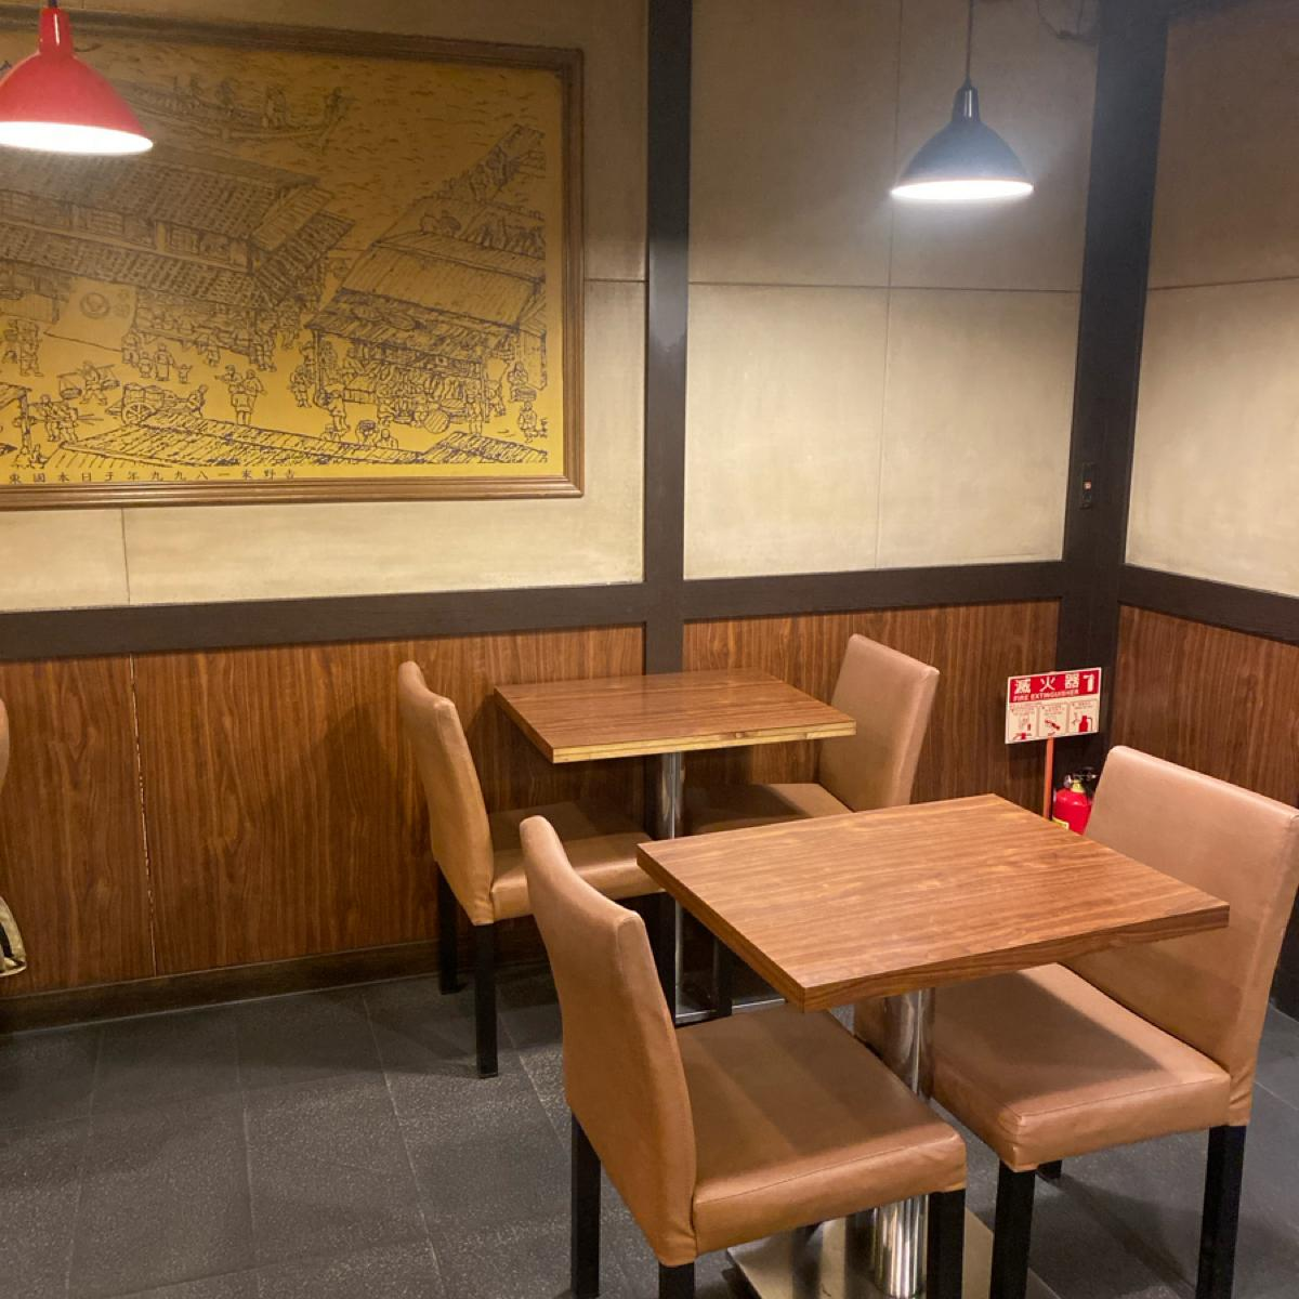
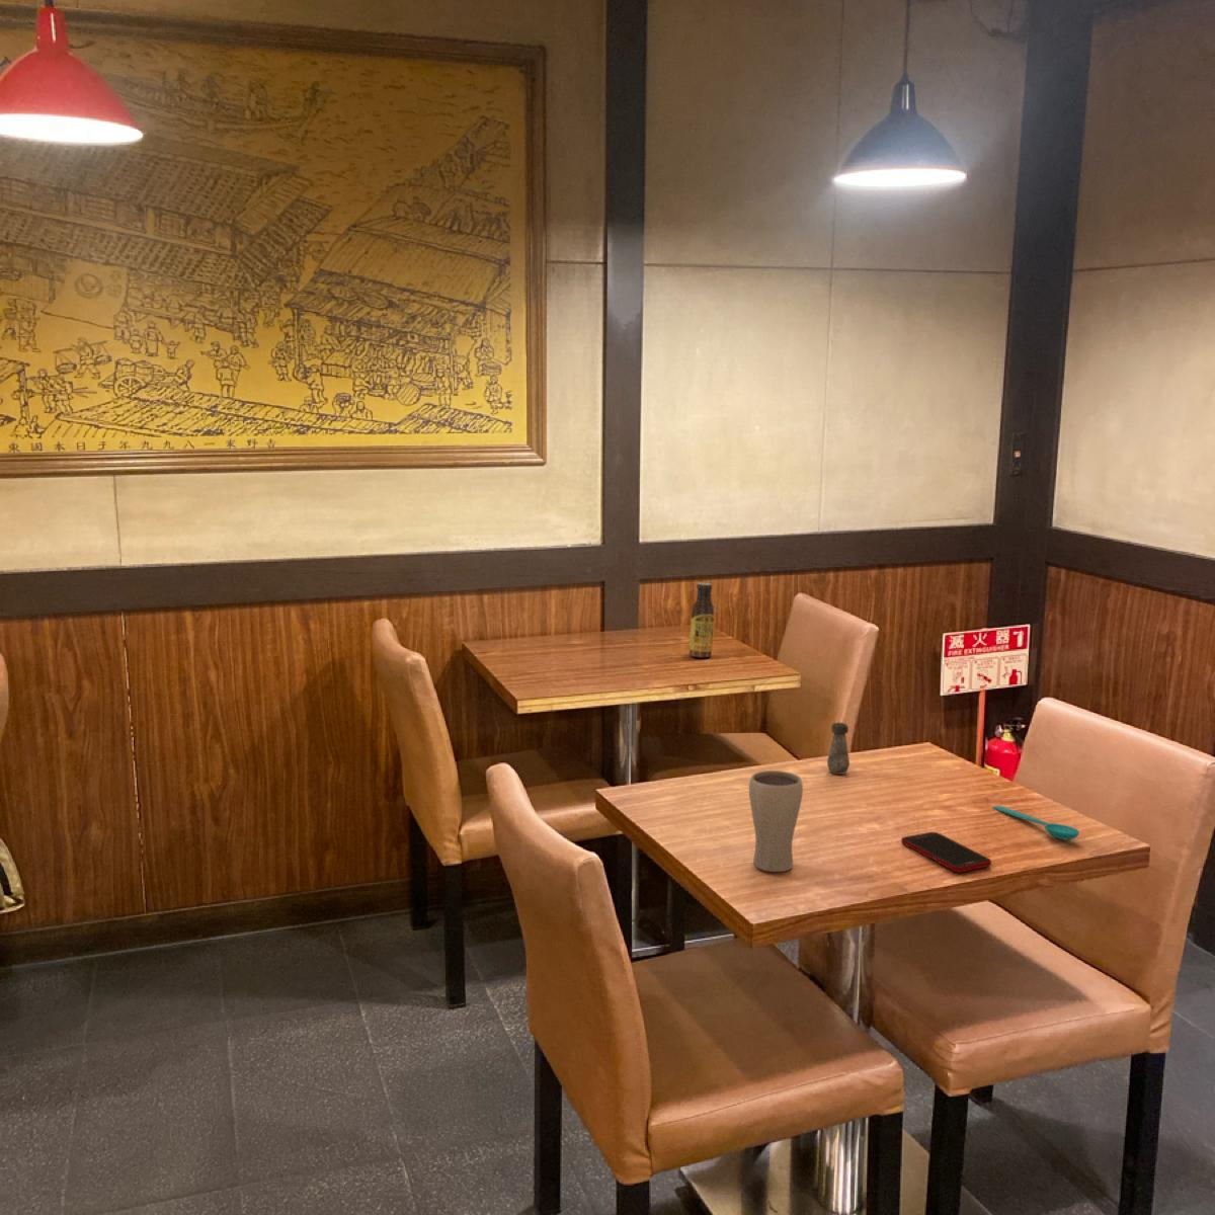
+ cell phone [900,831,992,872]
+ sauce bottle [689,581,714,658]
+ spoon [991,804,1080,840]
+ salt shaker [827,722,850,776]
+ drinking glass [748,770,804,872]
